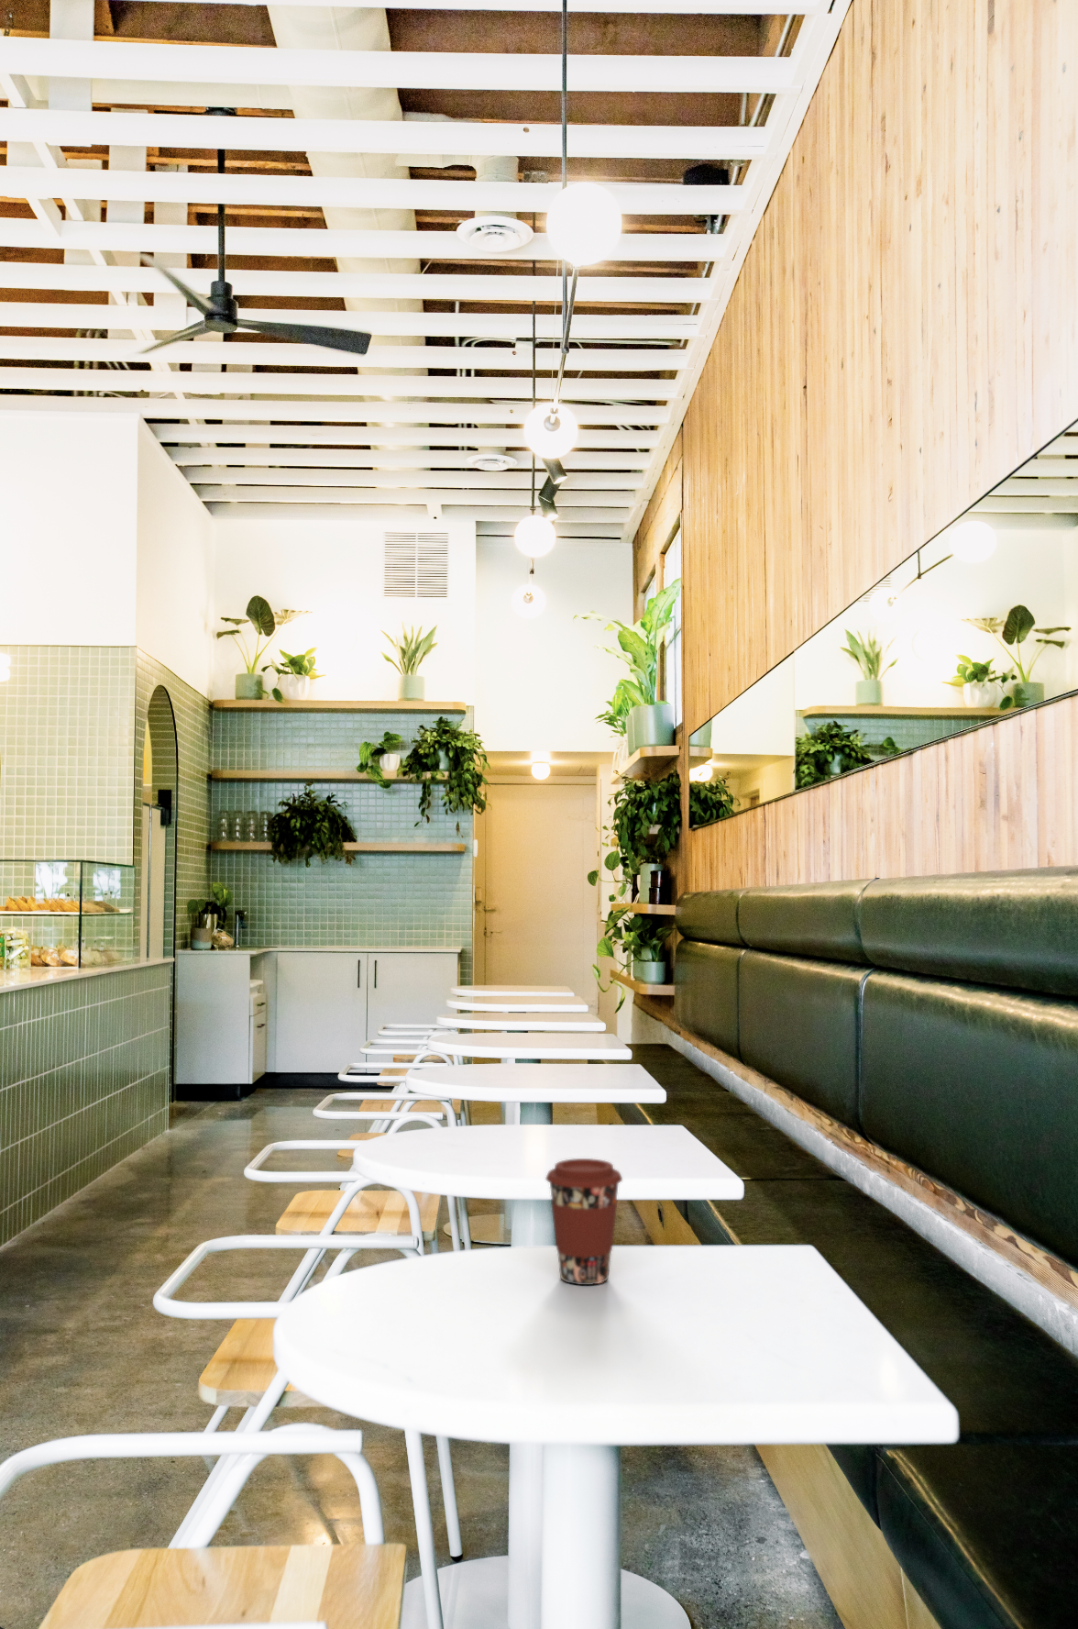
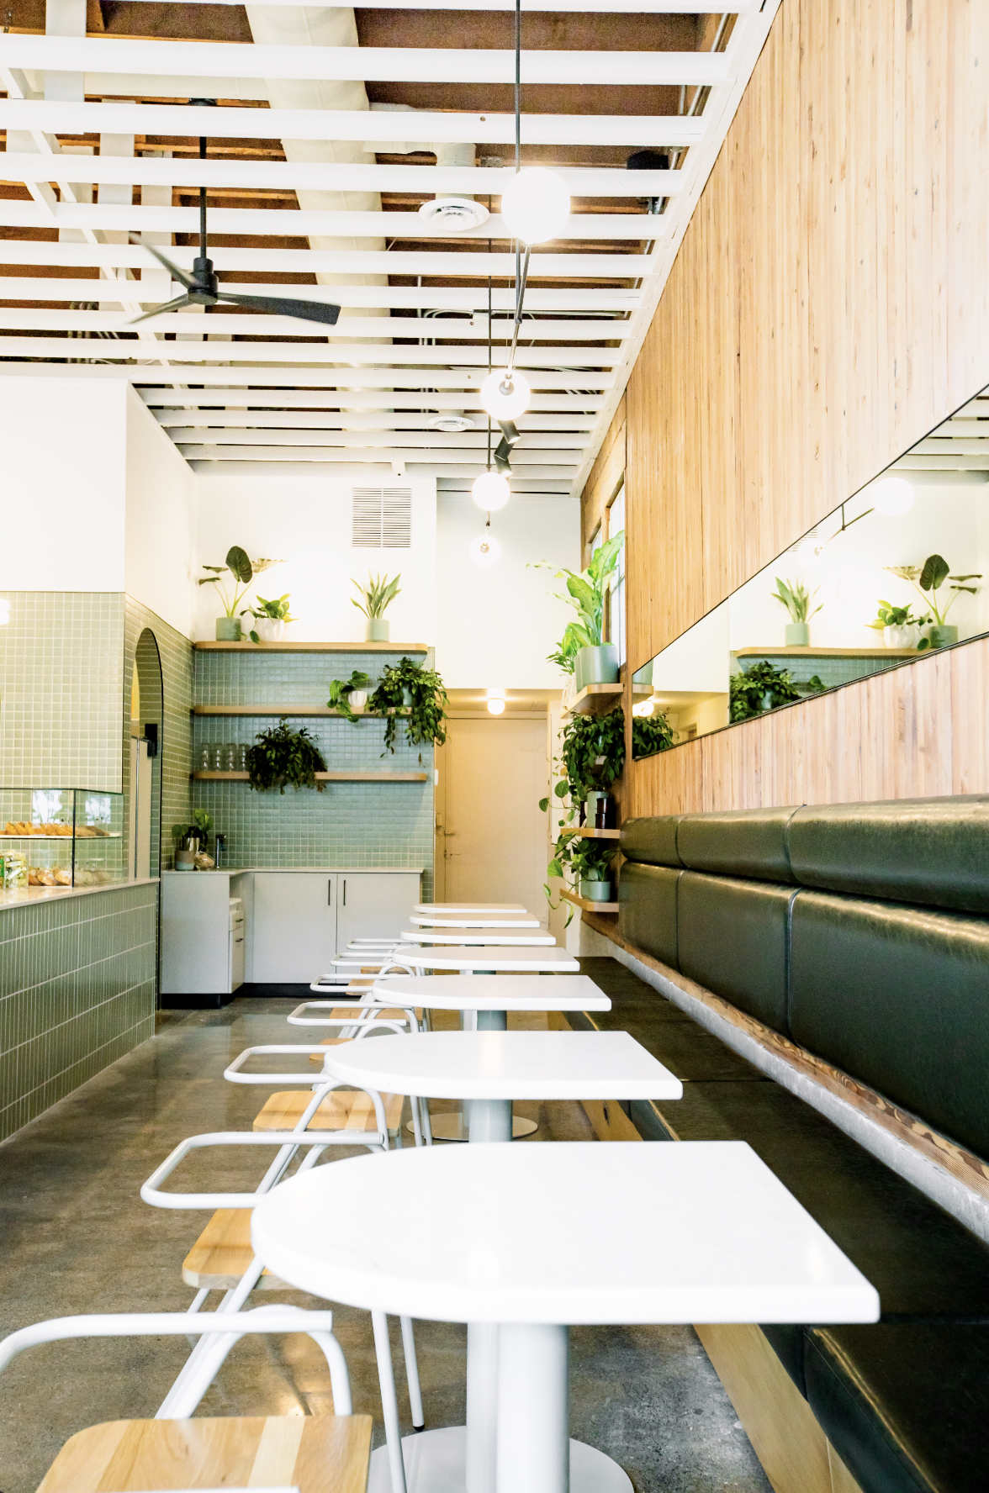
- coffee cup [545,1157,623,1286]
